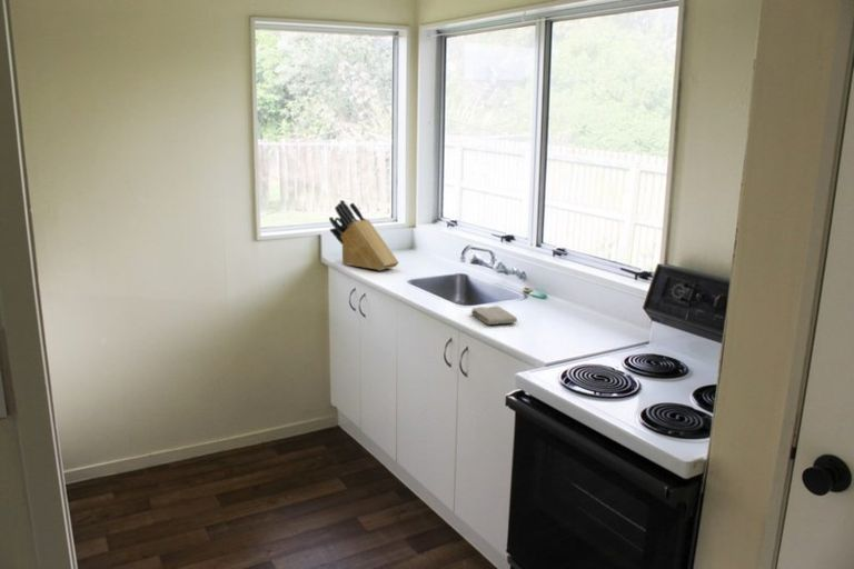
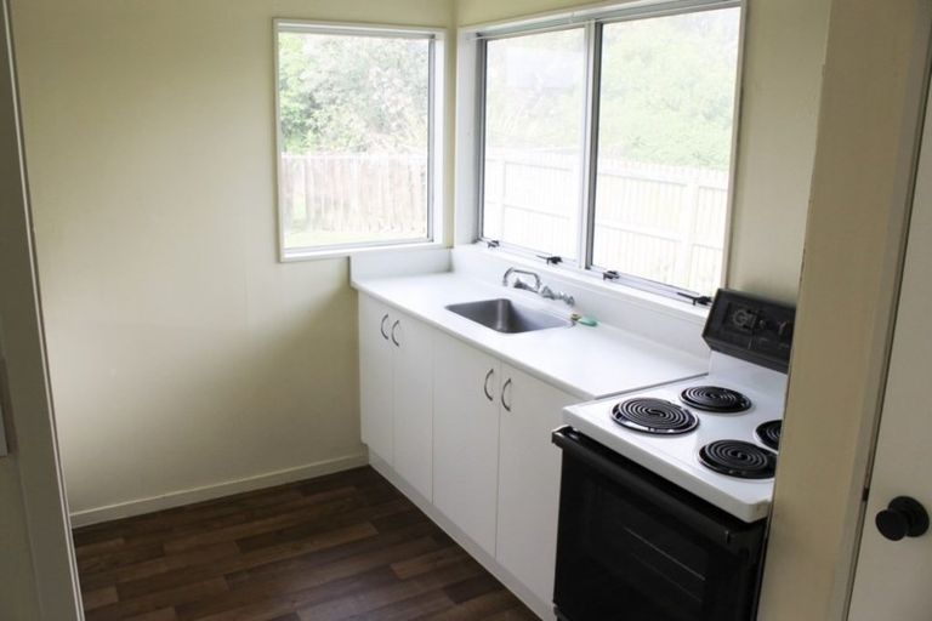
- knife block [328,199,400,271]
- washcloth [470,305,518,326]
